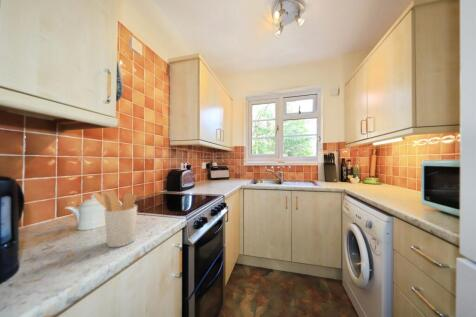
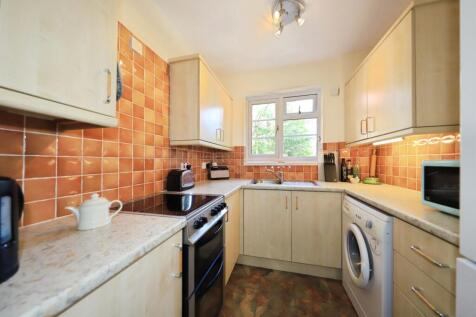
- utensil holder [91,190,138,248]
